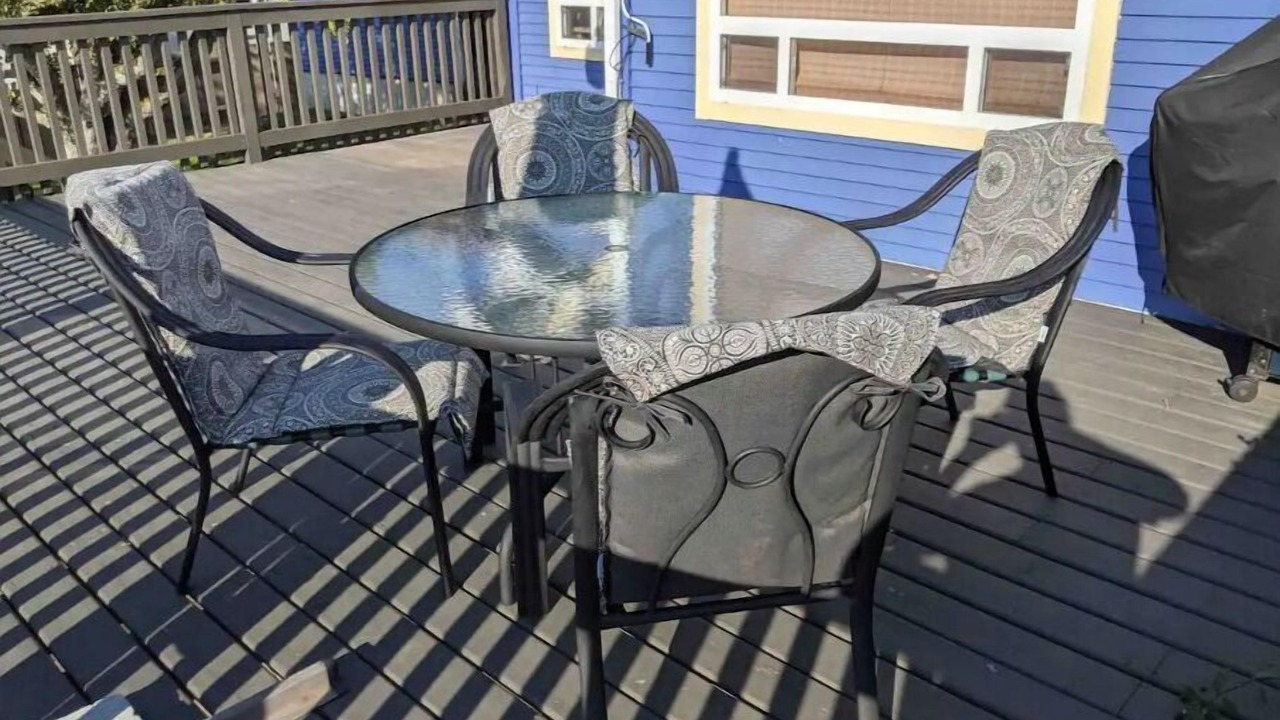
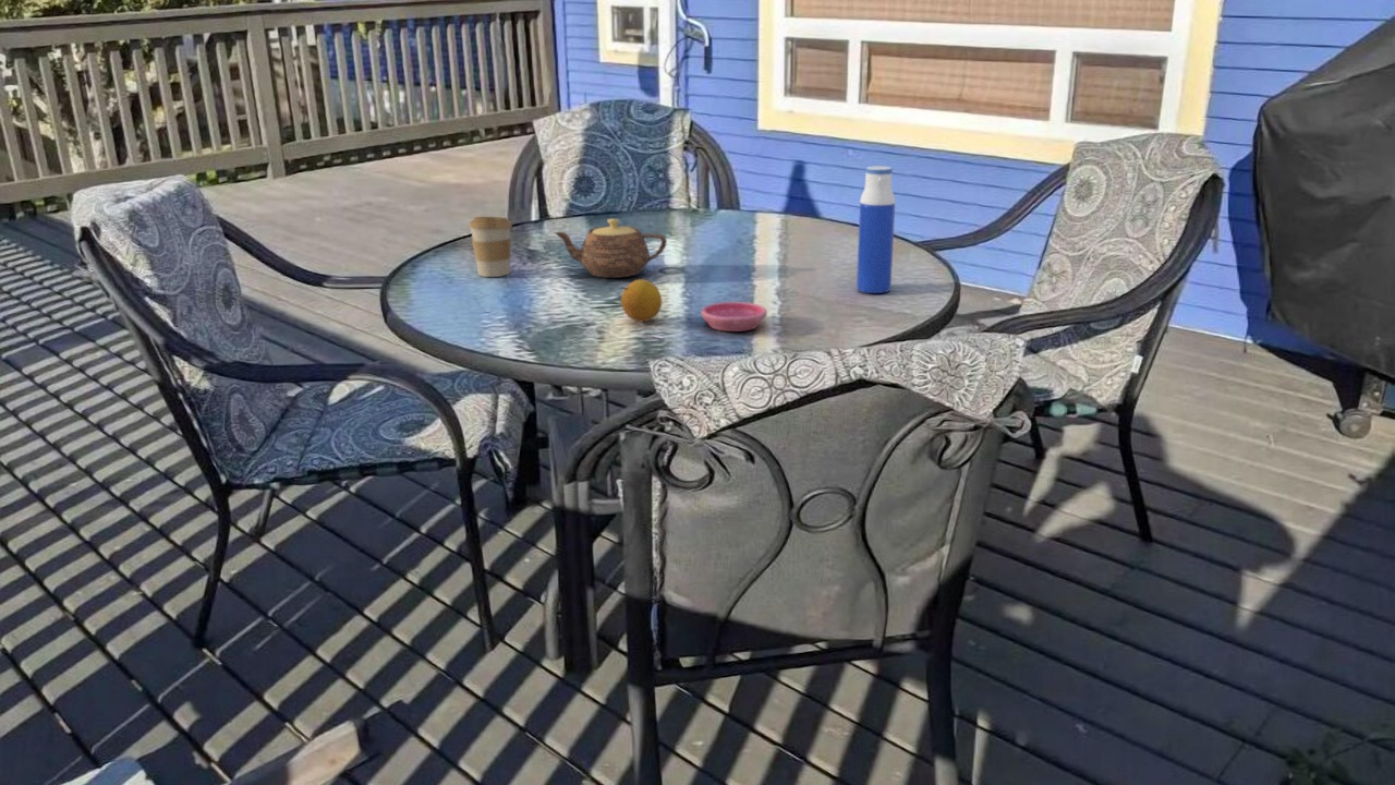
+ teapot [553,218,668,279]
+ fruit [620,278,663,323]
+ saucer [700,301,768,333]
+ water bottle [856,165,896,294]
+ coffee cup [468,216,513,278]
